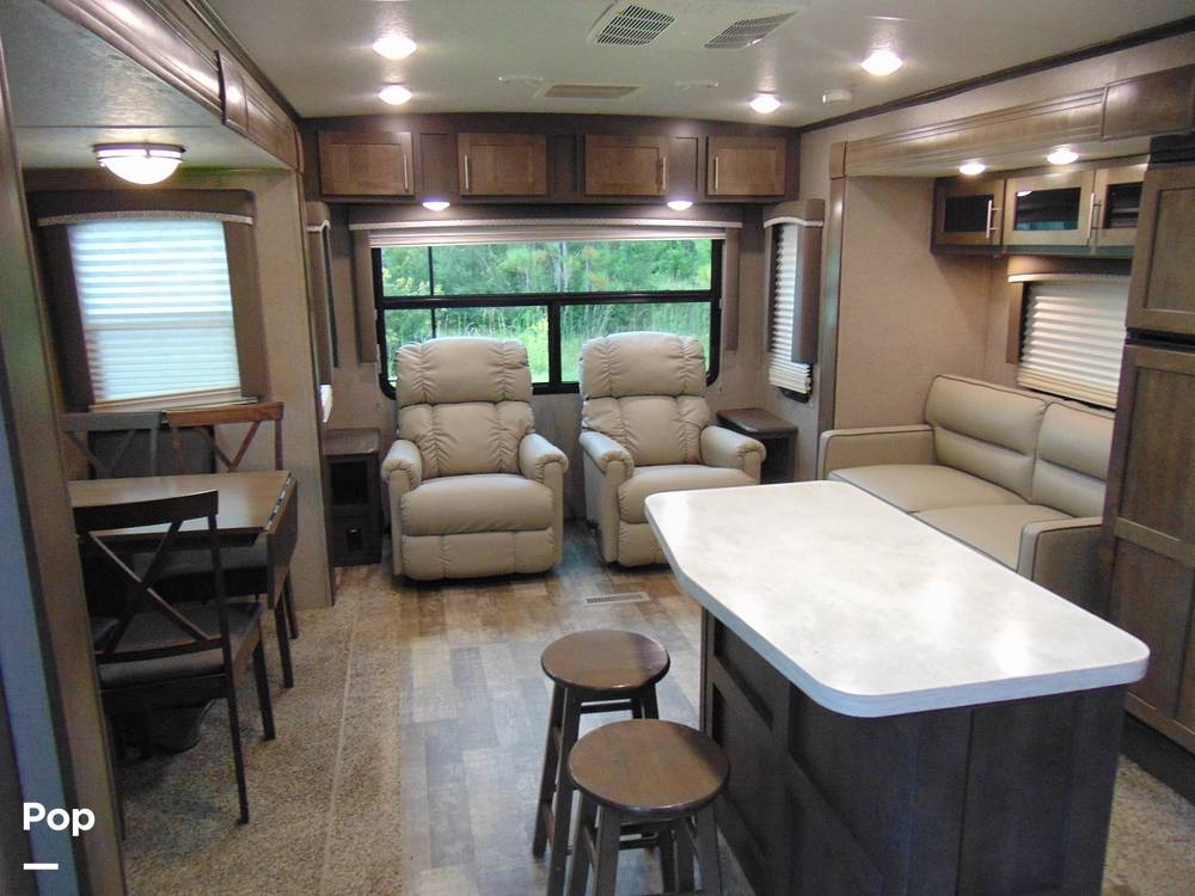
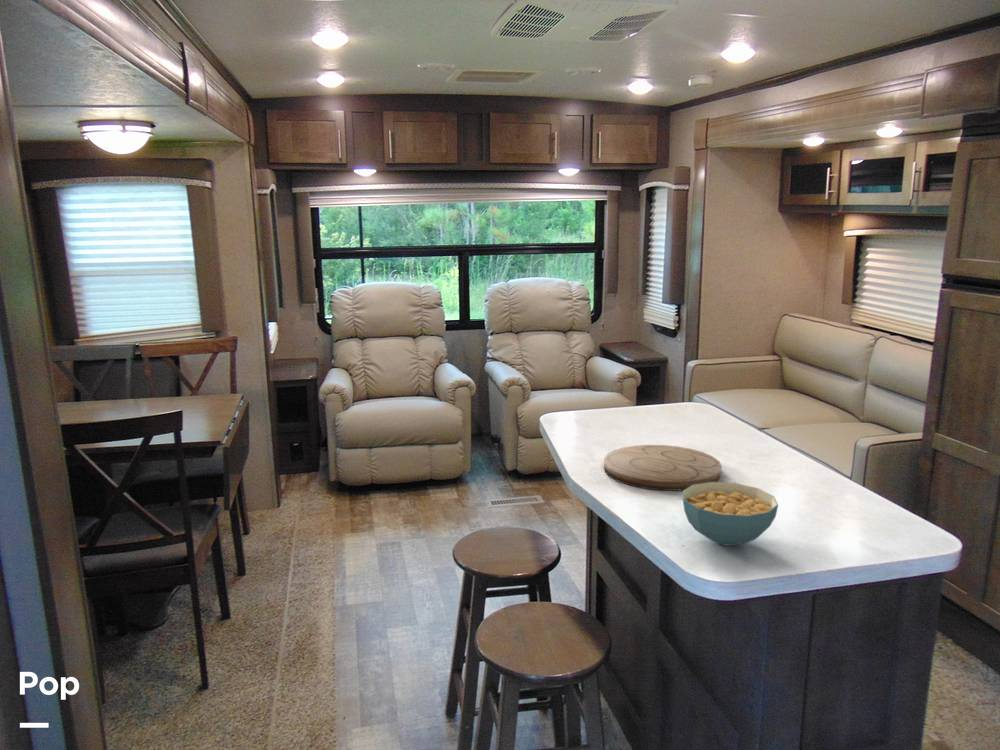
+ cutting board [603,444,723,492]
+ cereal bowl [681,481,779,547]
